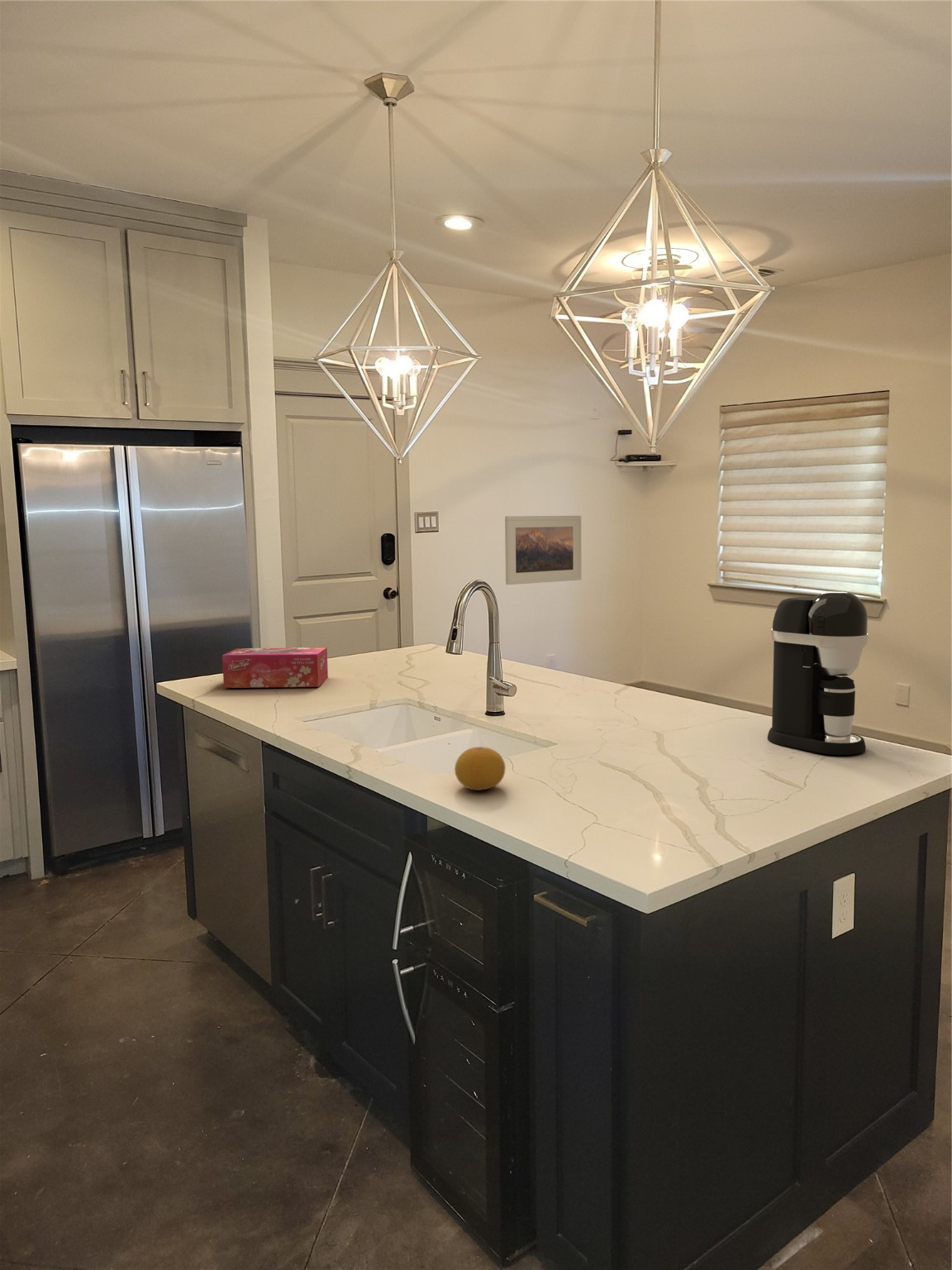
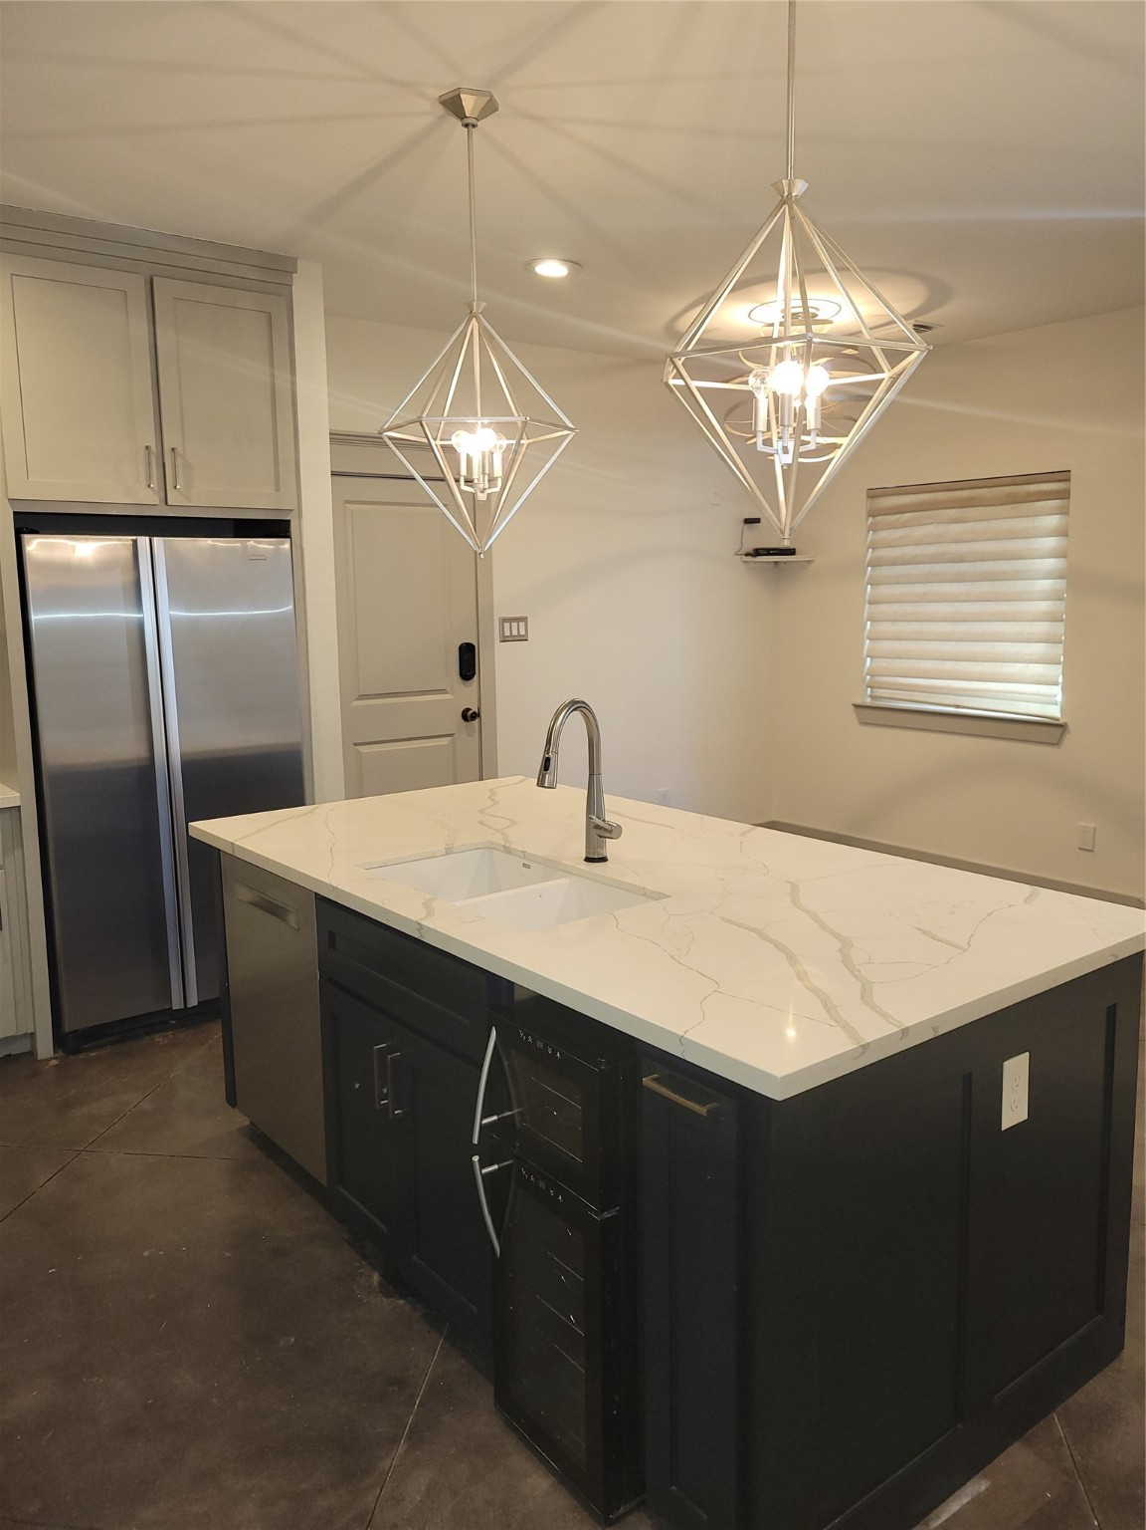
- tissue box [221,647,329,689]
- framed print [504,515,583,585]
- coffee maker [767,590,869,756]
- fruit [454,746,507,791]
